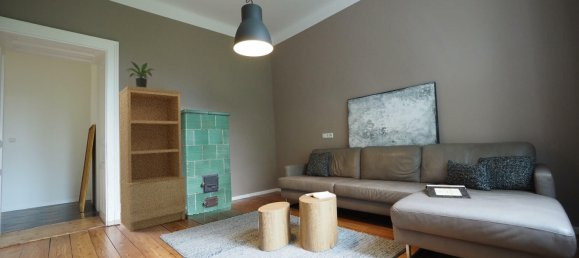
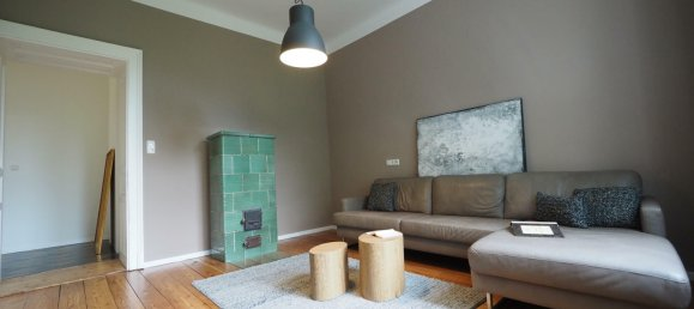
- bookcase [118,85,187,233]
- potted plant [126,60,155,88]
